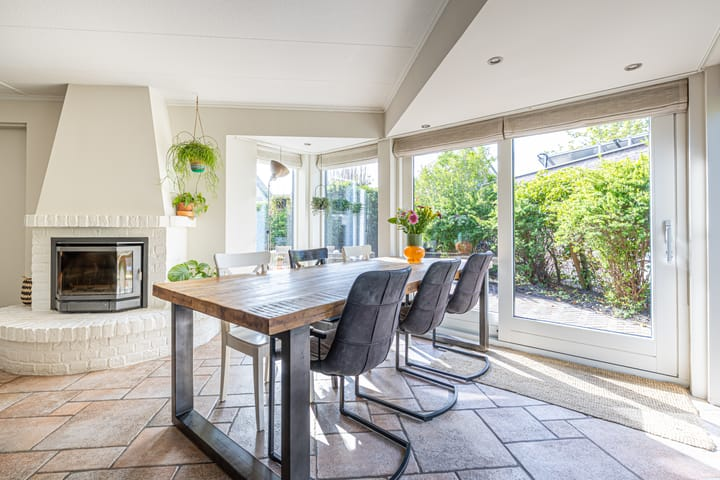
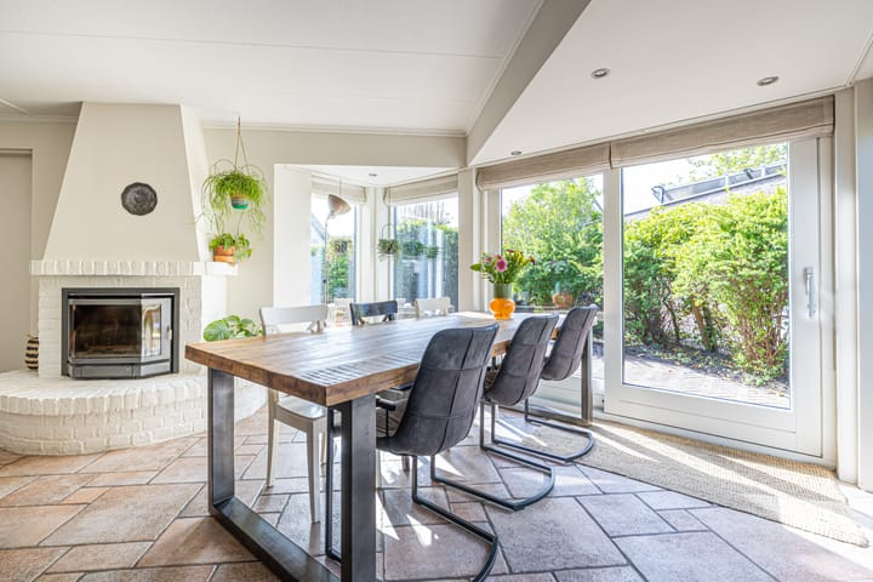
+ decorative plate [120,181,159,217]
